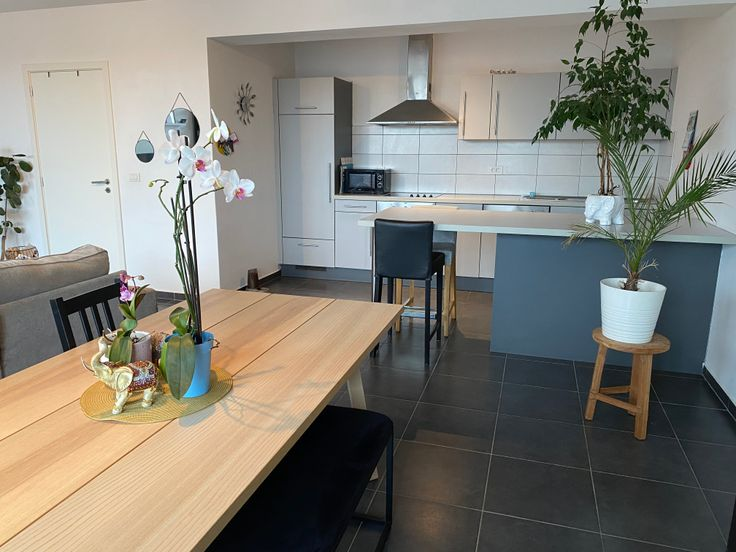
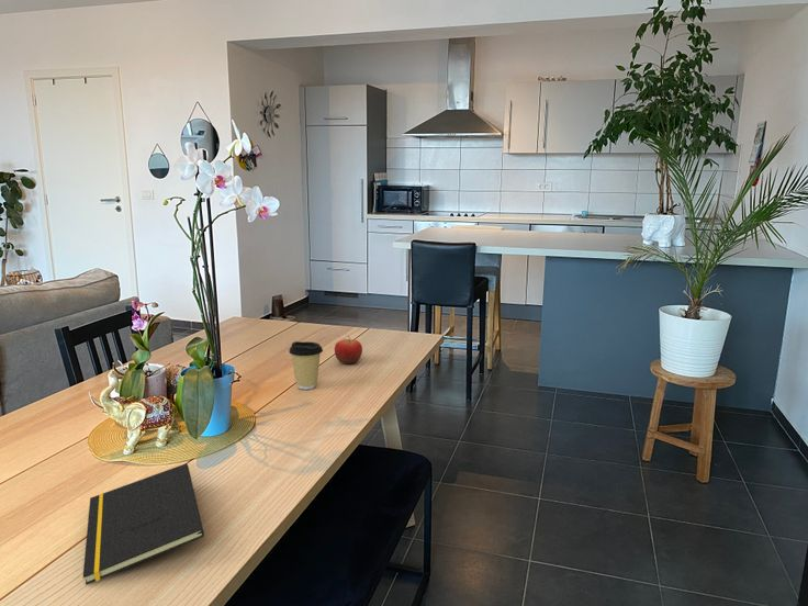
+ fruit [334,335,363,364]
+ coffee cup [288,340,324,391]
+ notepad [82,462,205,586]
